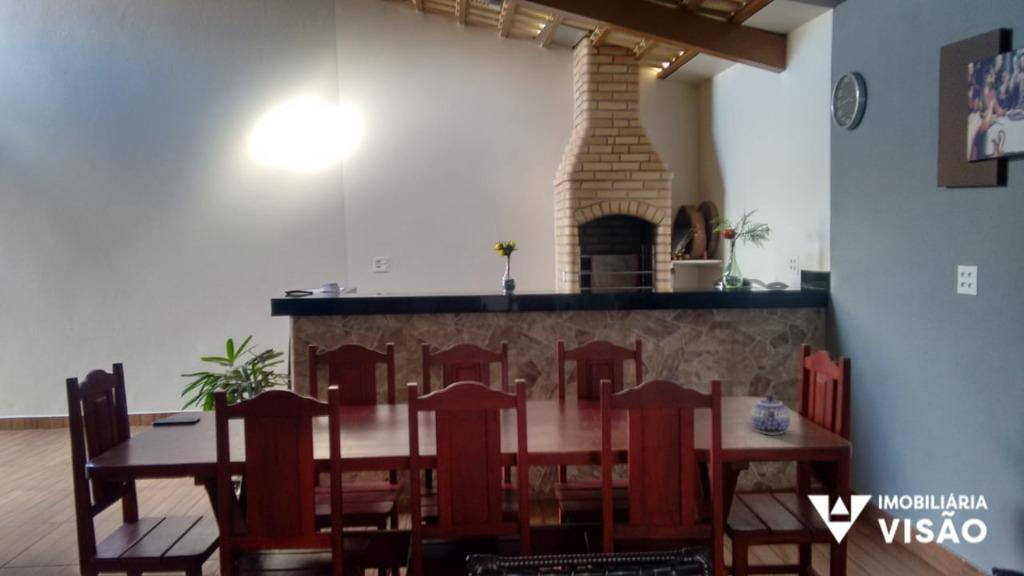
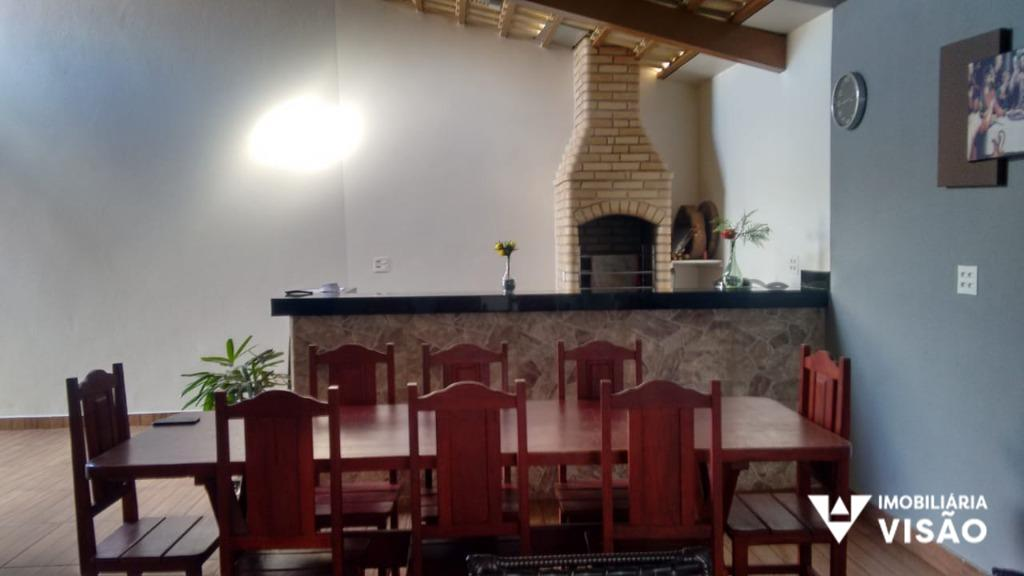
- teapot [750,394,791,436]
